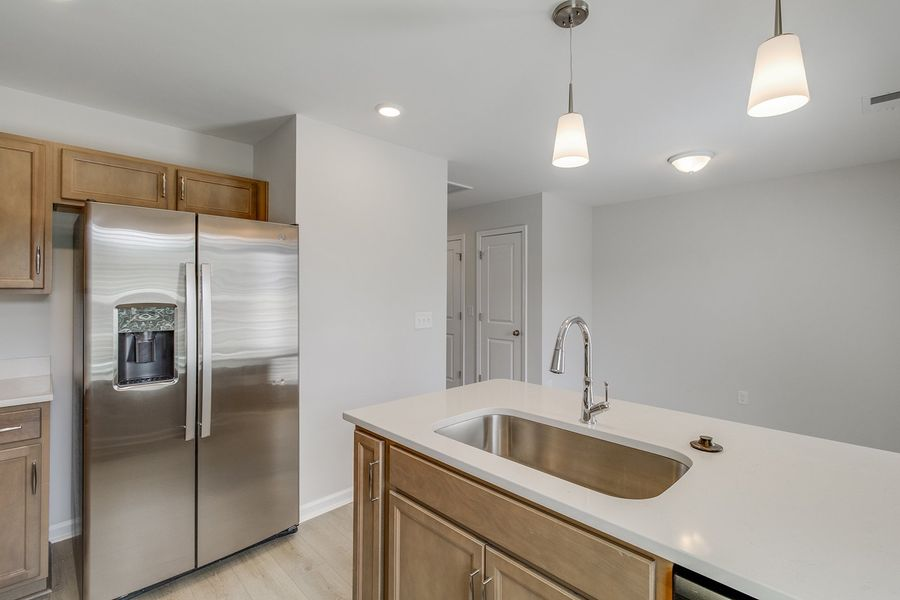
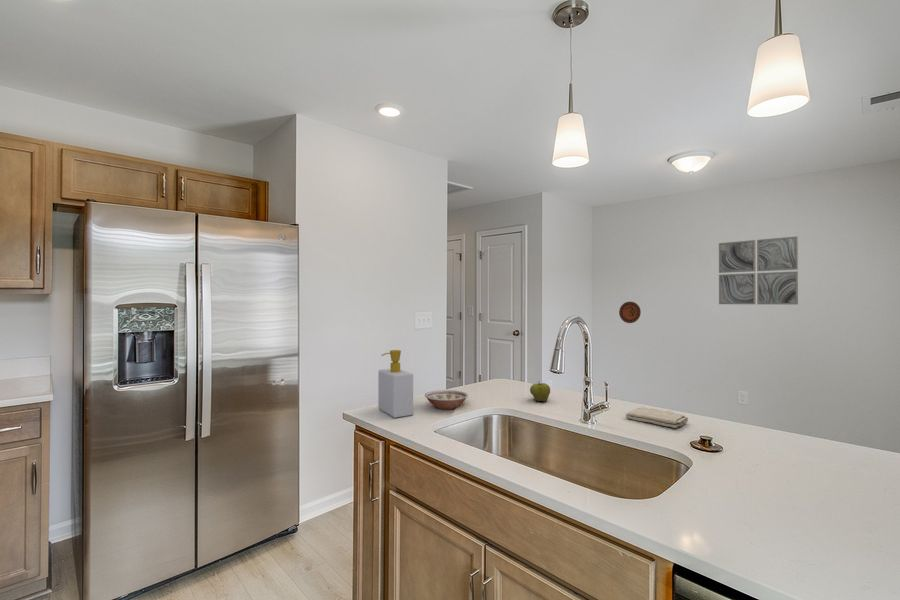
+ washcloth [625,406,689,429]
+ wall art [718,236,799,306]
+ apple [529,382,551,403]
+ decorative plate [618,301,642,324]
+ soap bottle [377,349,414,419]
+ bowl [424,389,469,410]
